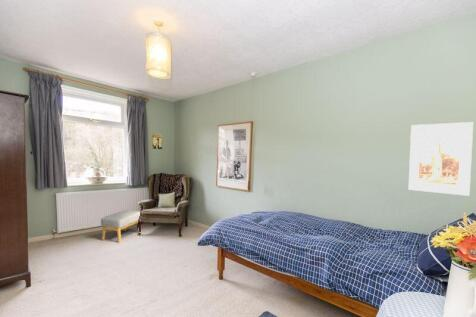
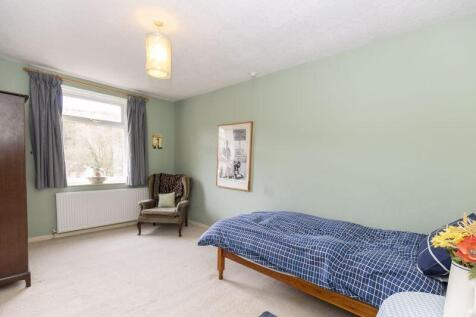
- footstool [100,209,142,244]
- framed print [408,121,474,197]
